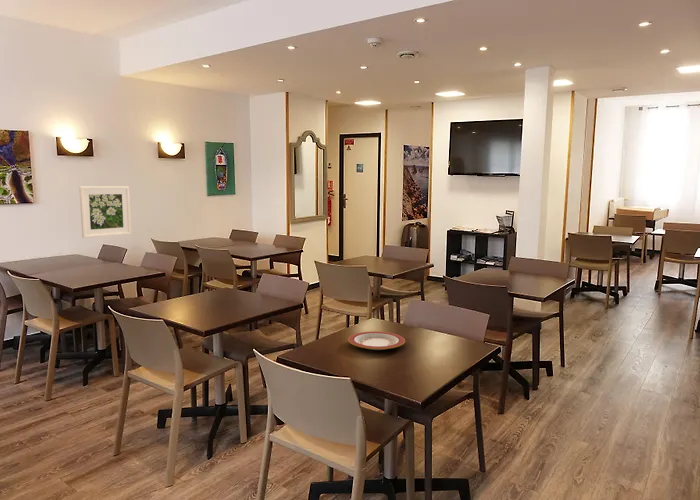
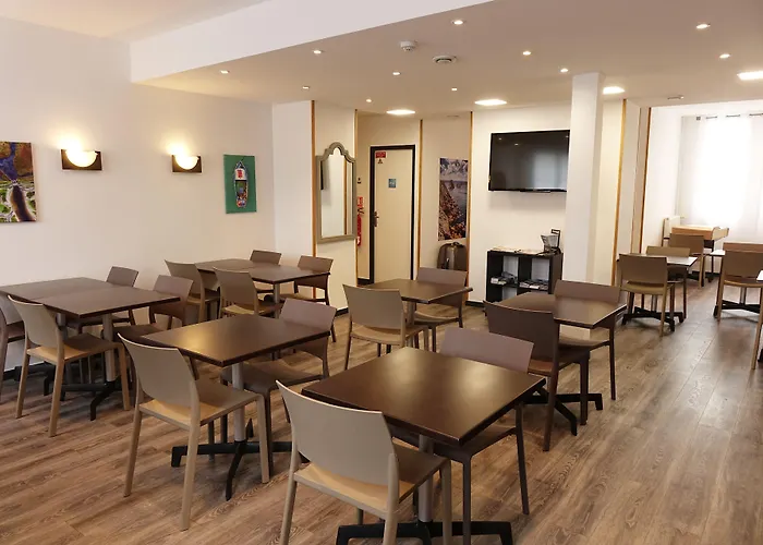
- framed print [78,185,132,239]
- plate [347,330,406,351]
